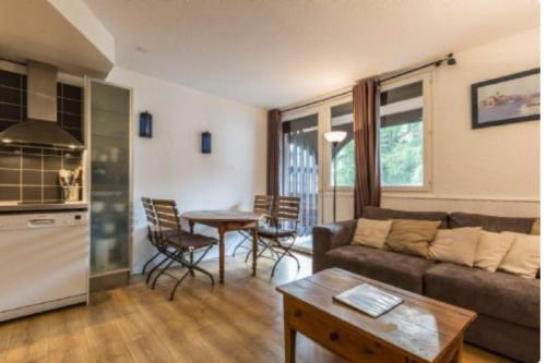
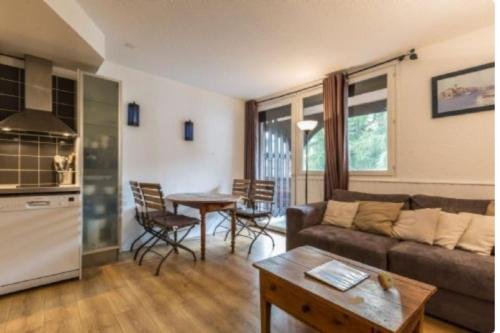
+ fruit [376,272,395,290]
